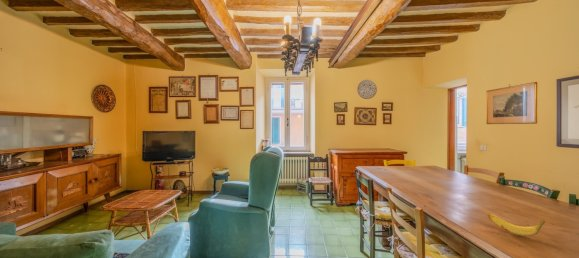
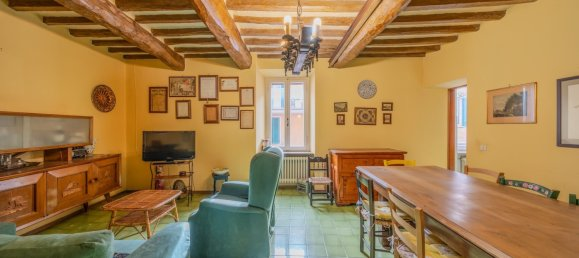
- banana [487,213,546,237]
